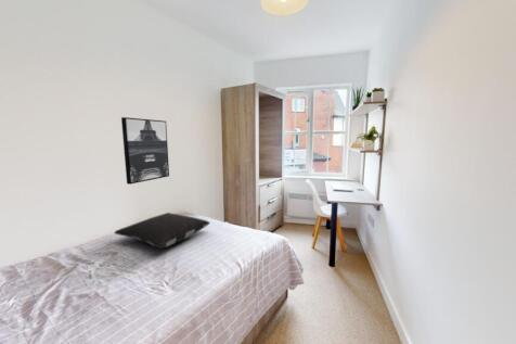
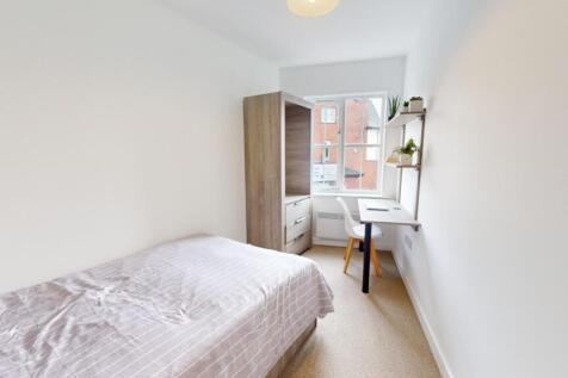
- wall art [120,116,170,186]
- pillow [114,212,210,250]
